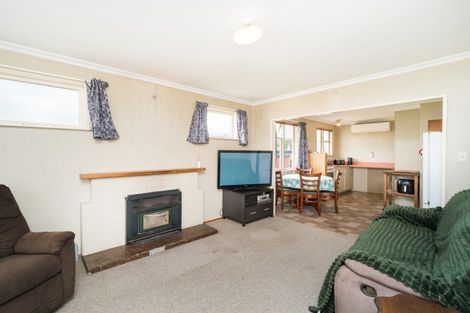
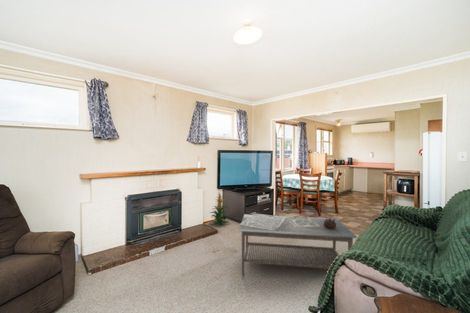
+ coffee table [238,212,358,276]
+ indoor plant [209,191,230,226]
